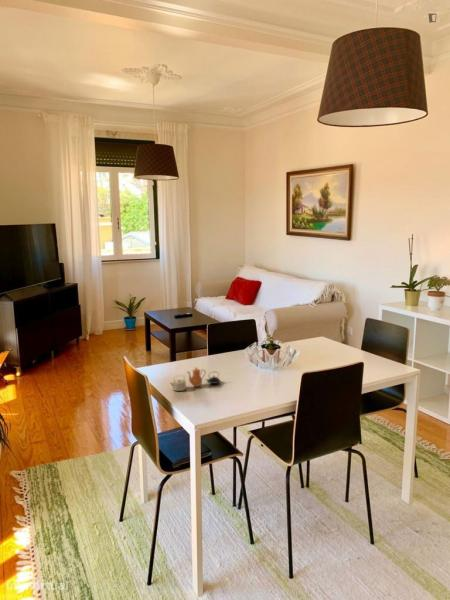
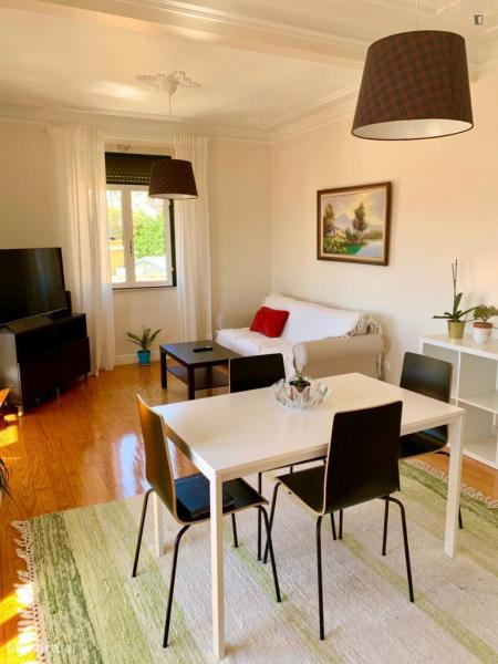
- teapot [169,366,221,392]
